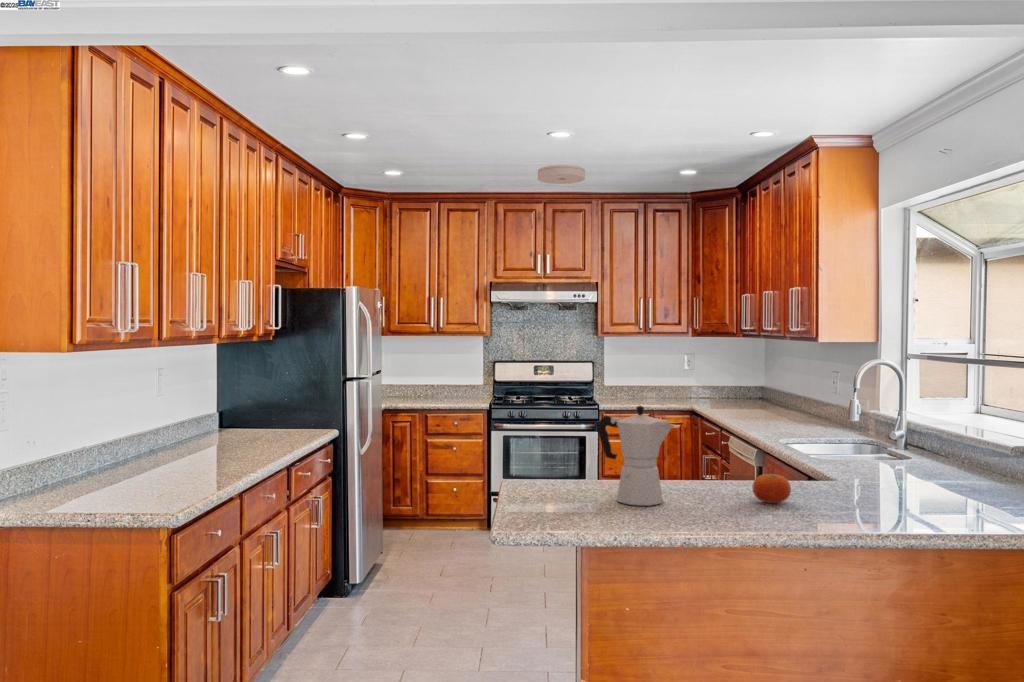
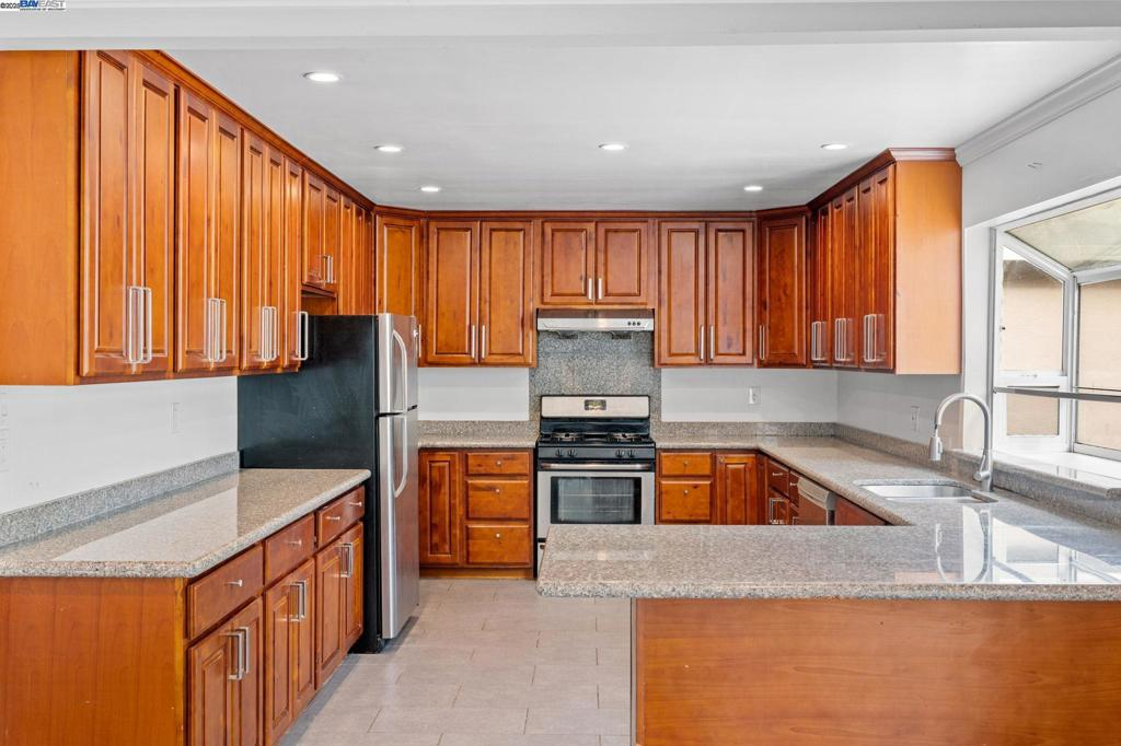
- moka pot [595,405,676,507]
- smoke detector [537,164,586,185]
- fruit [752,473,792,504]
